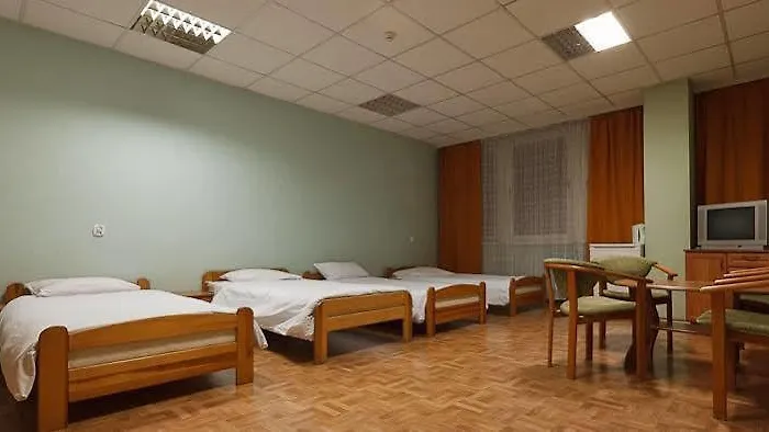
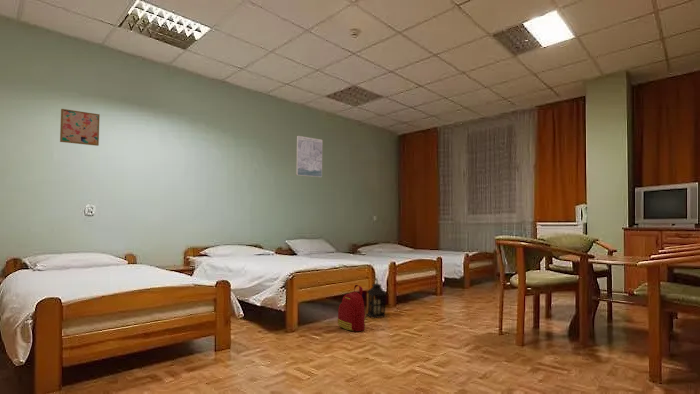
+ backpack [337,284,367,332]
+ lantern [366,277,388,319]
+ wall art [59,108,101,147]
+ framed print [295,135,323,178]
